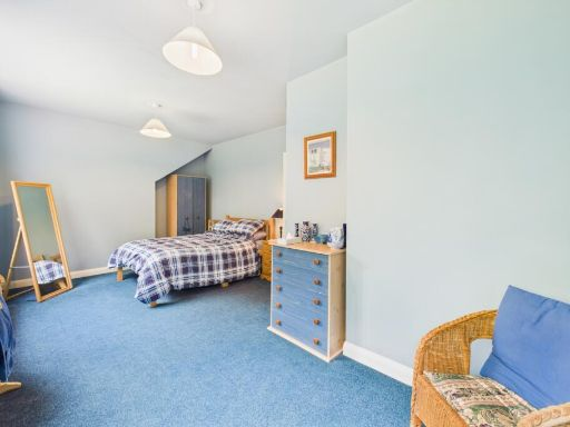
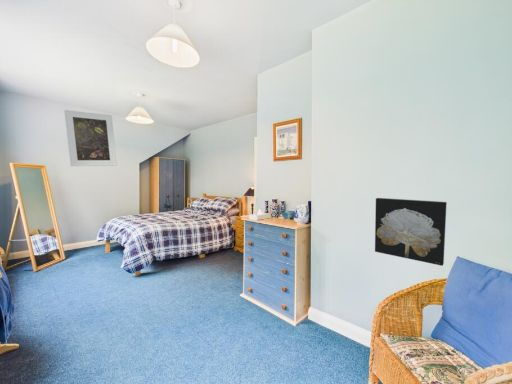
+ wall art [374,197,448,267]
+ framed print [63,109,118,167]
